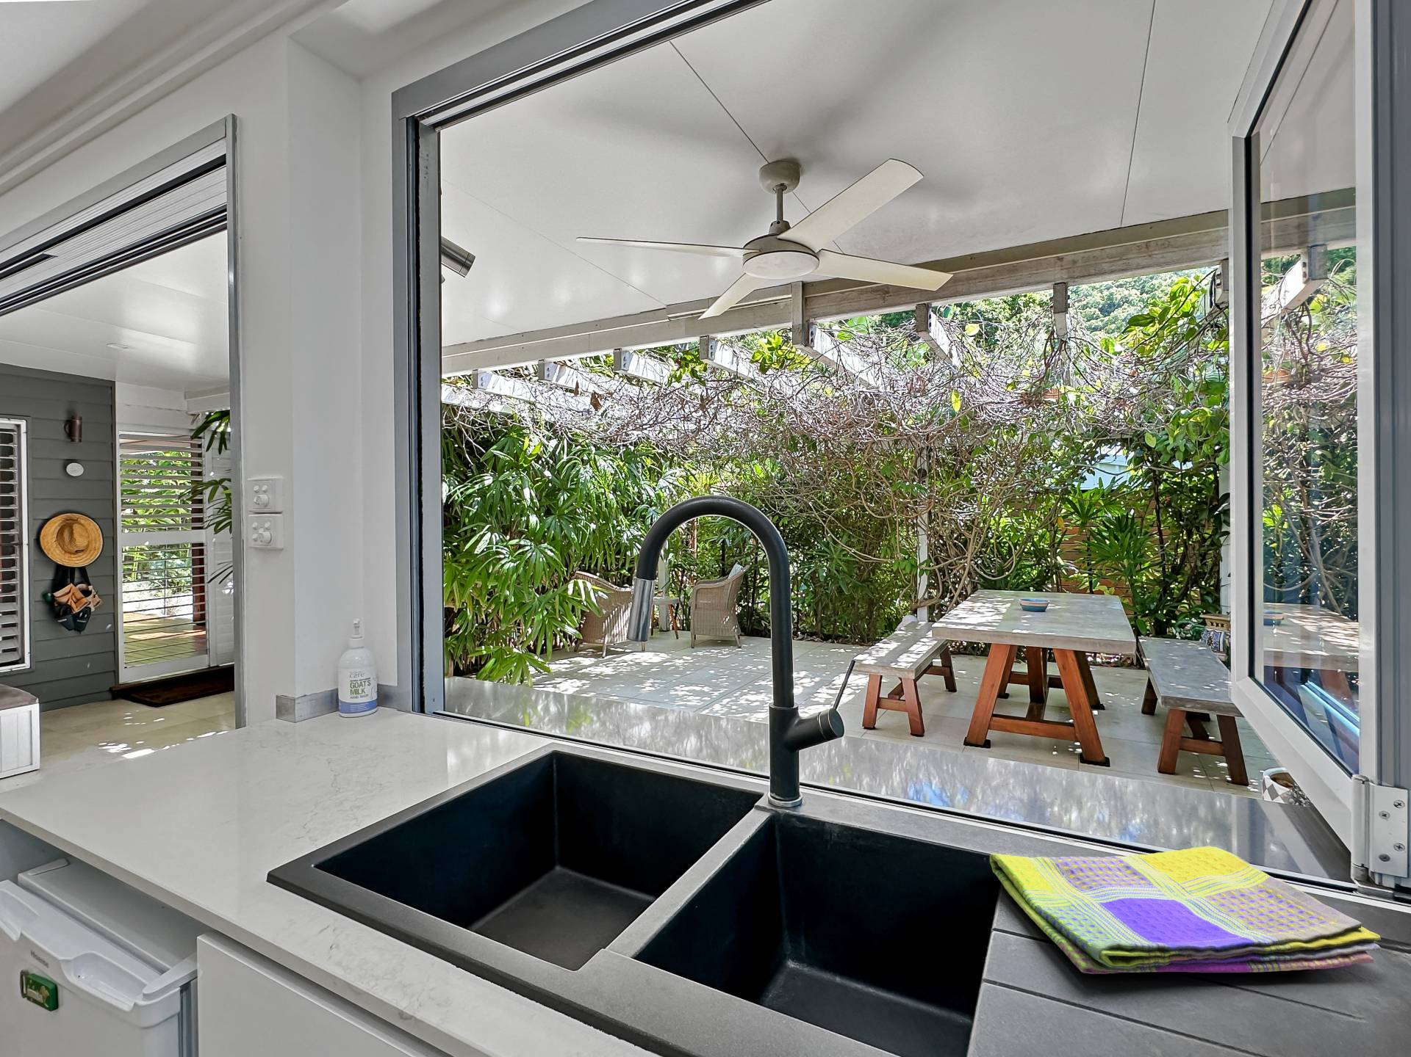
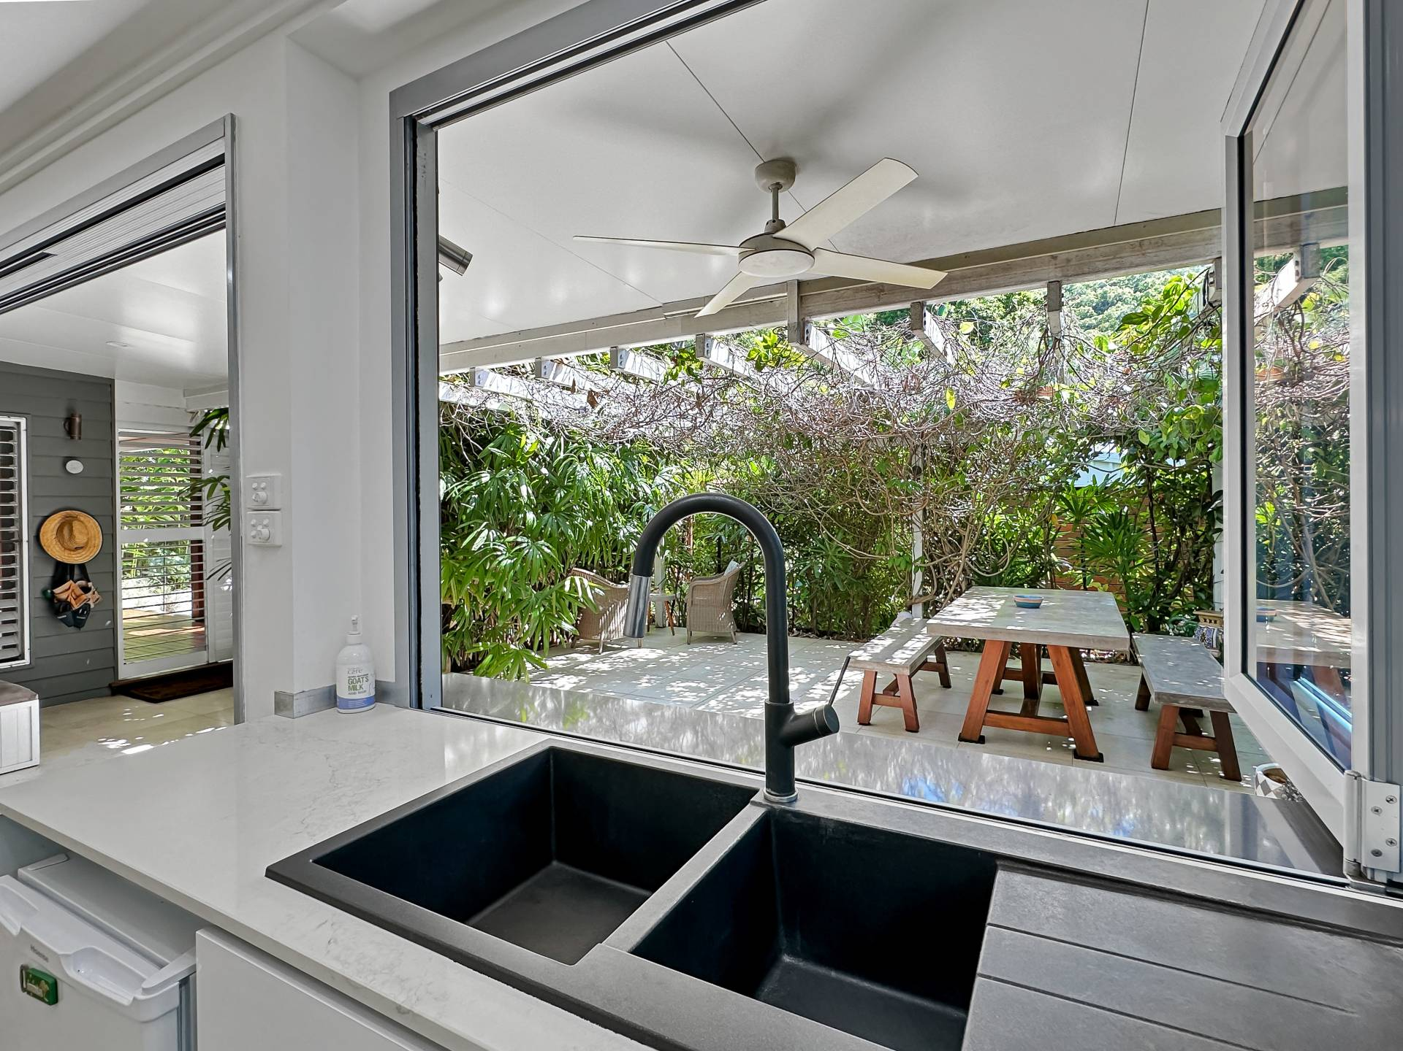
- dish towel [989,846,1382,975]
